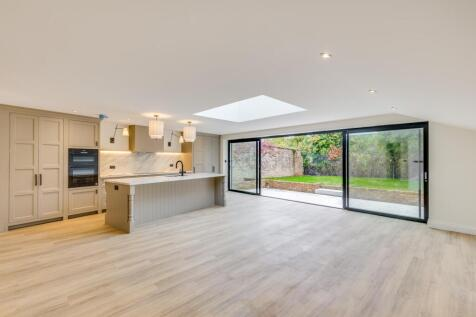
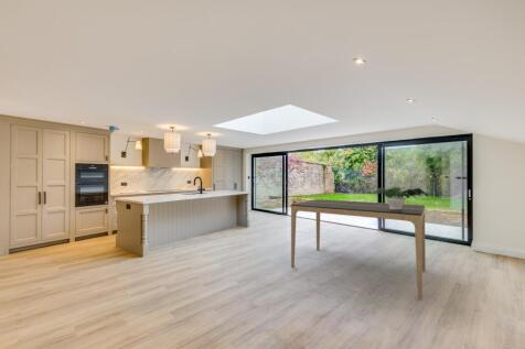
+ potted plant [372,186,429,209]
+ dining table [290,198,427,299]
